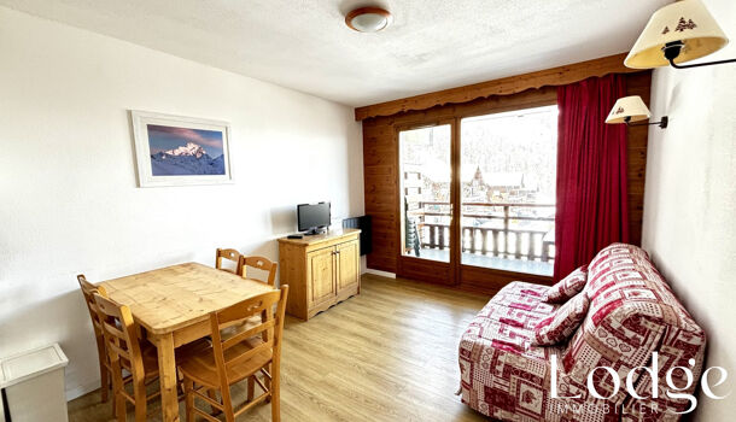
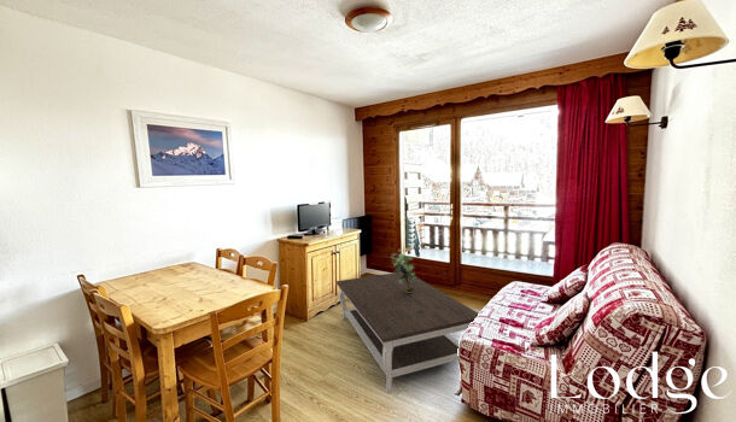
+ coffee table [335,271,479,394]
+ potted plant [390,247,420,293]
